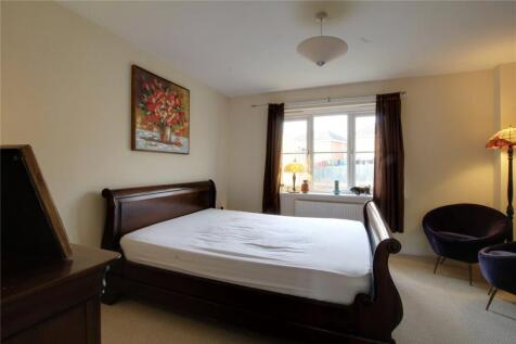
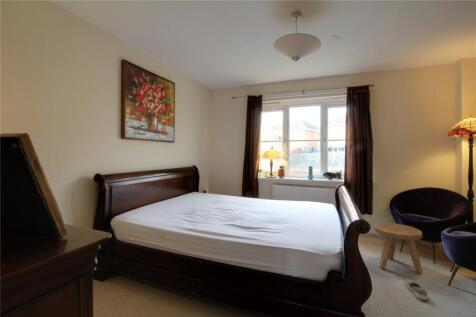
+ shoe [404,278,429,301]
+ stool [374,222,424,274]
